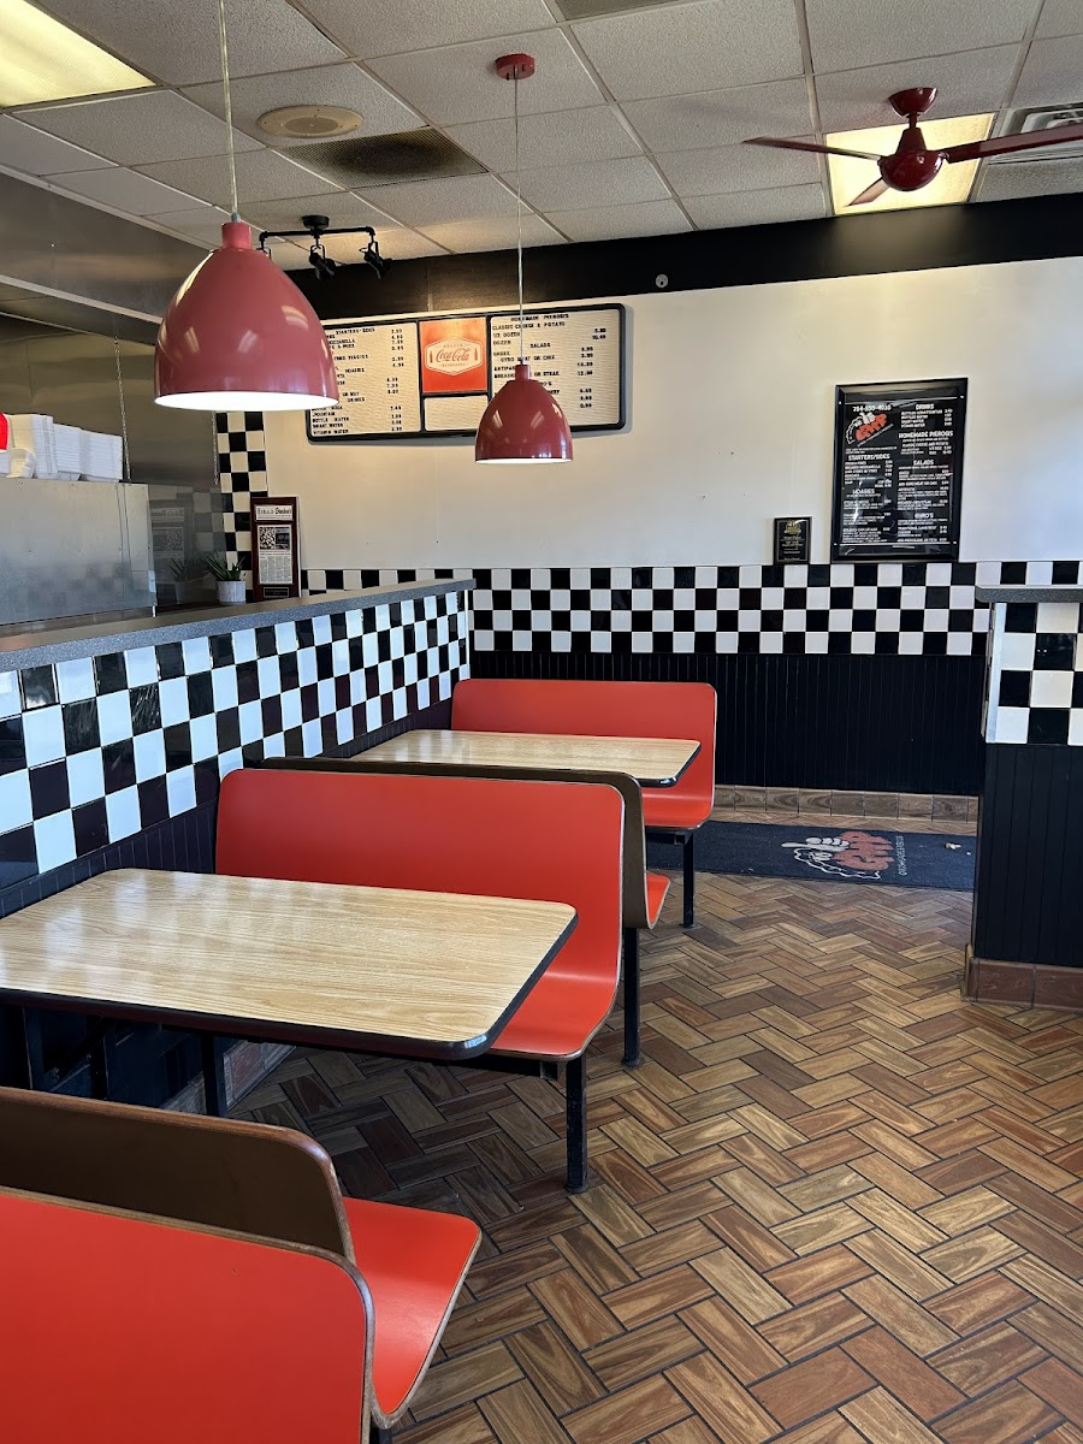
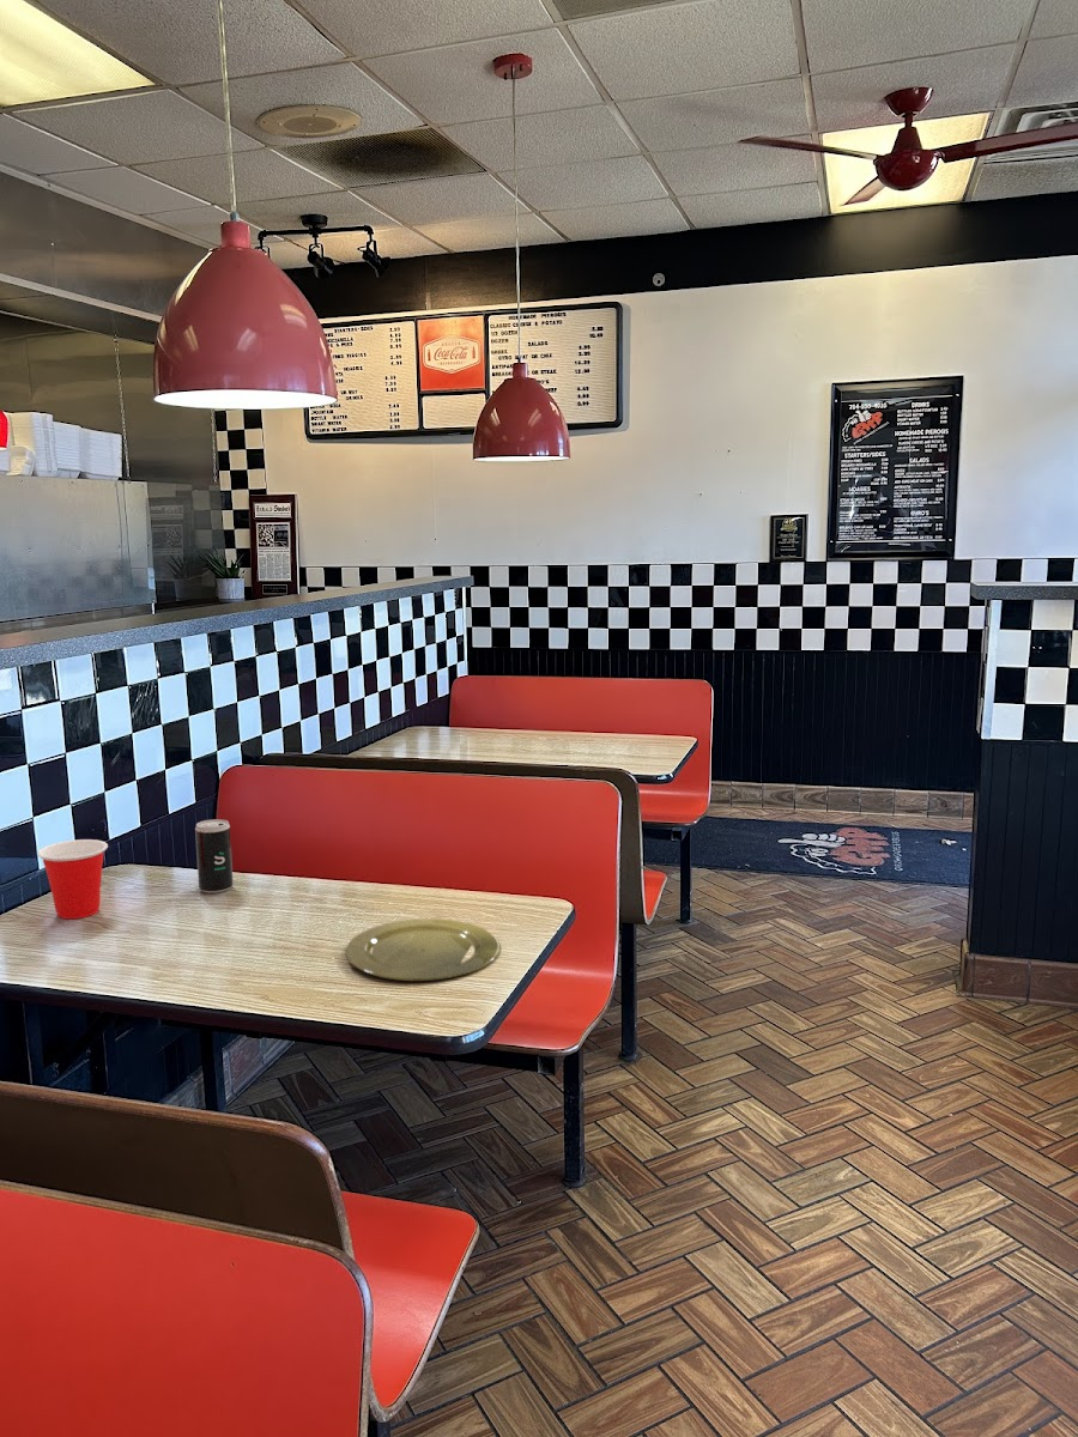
+ beverage can [194,818,234,895]
+ cup [36,838,109,920]
+ plate [345,917,501,982]
